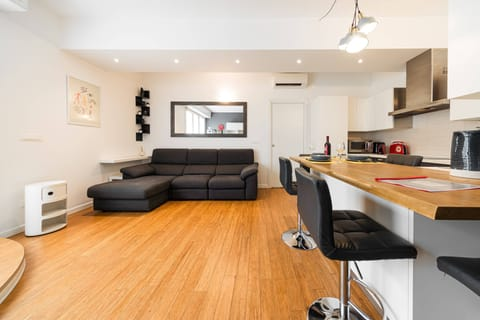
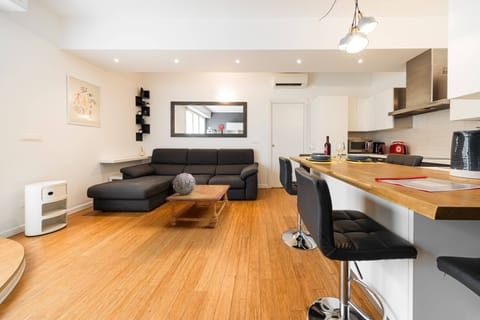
+ decorative sphere [172,172,196,195]
+ coffee table [165,184,231,227]
